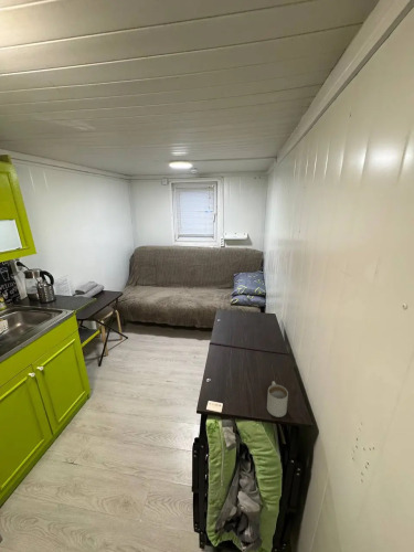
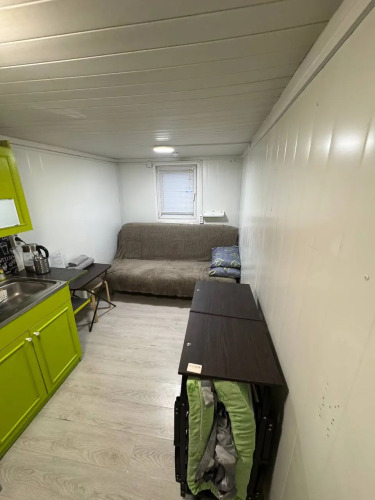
- mug [266,381,289,418]
